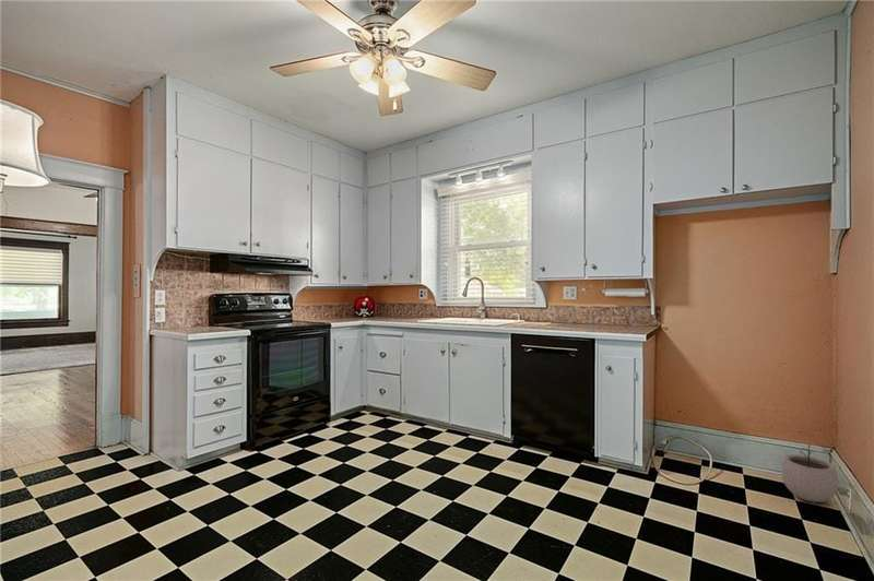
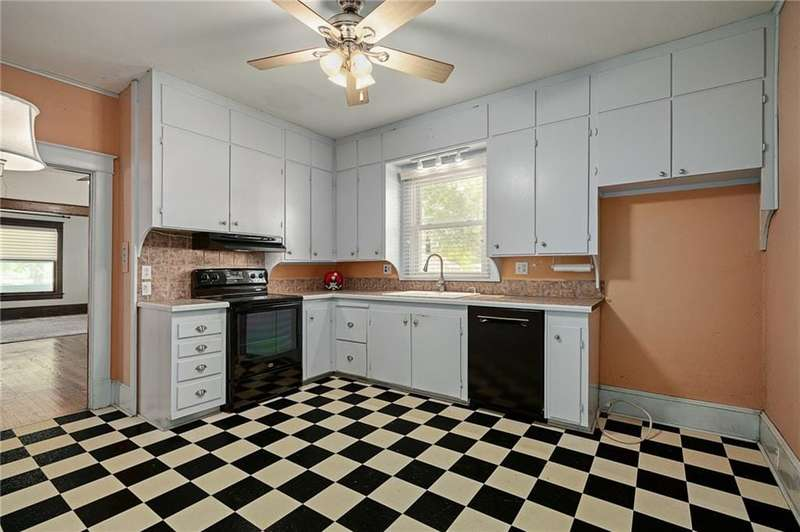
- plant pot [780,443,839,503]
